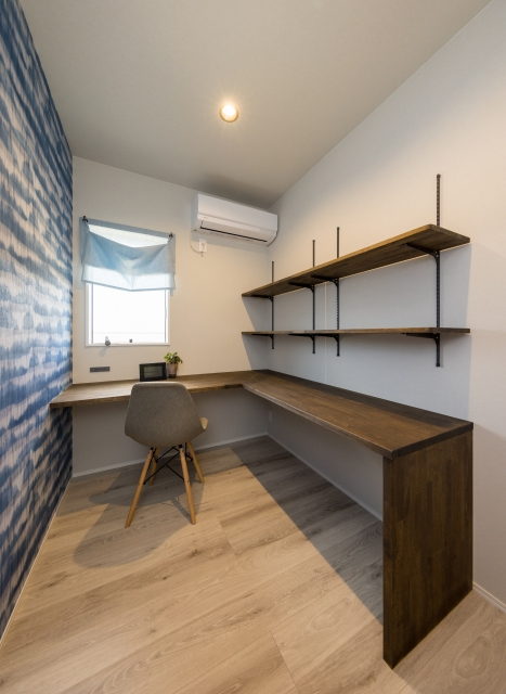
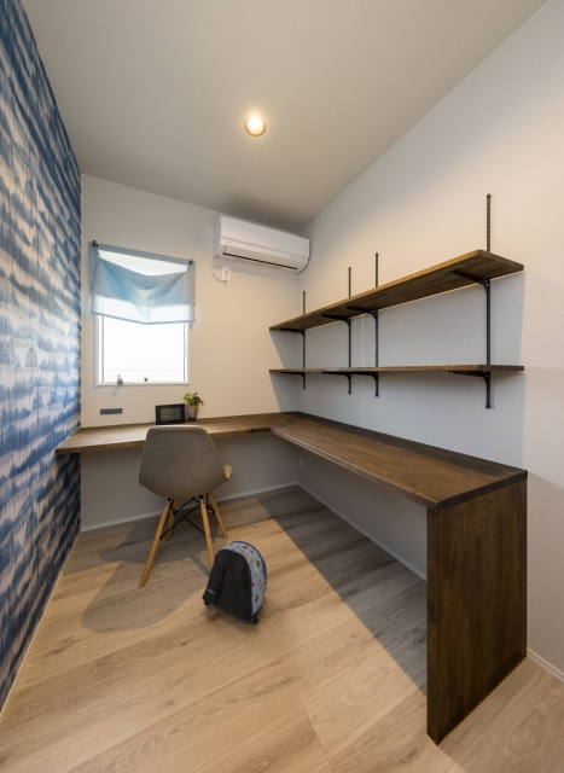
+ backpack [200,540,268,626]
